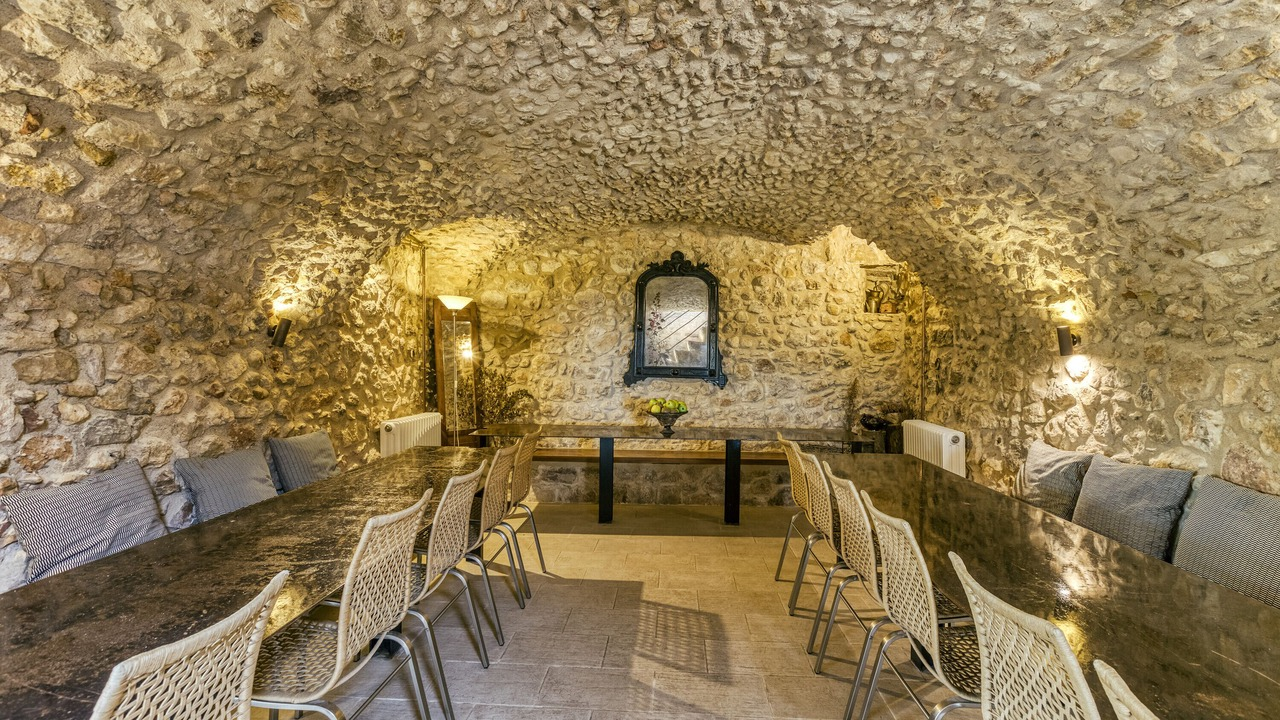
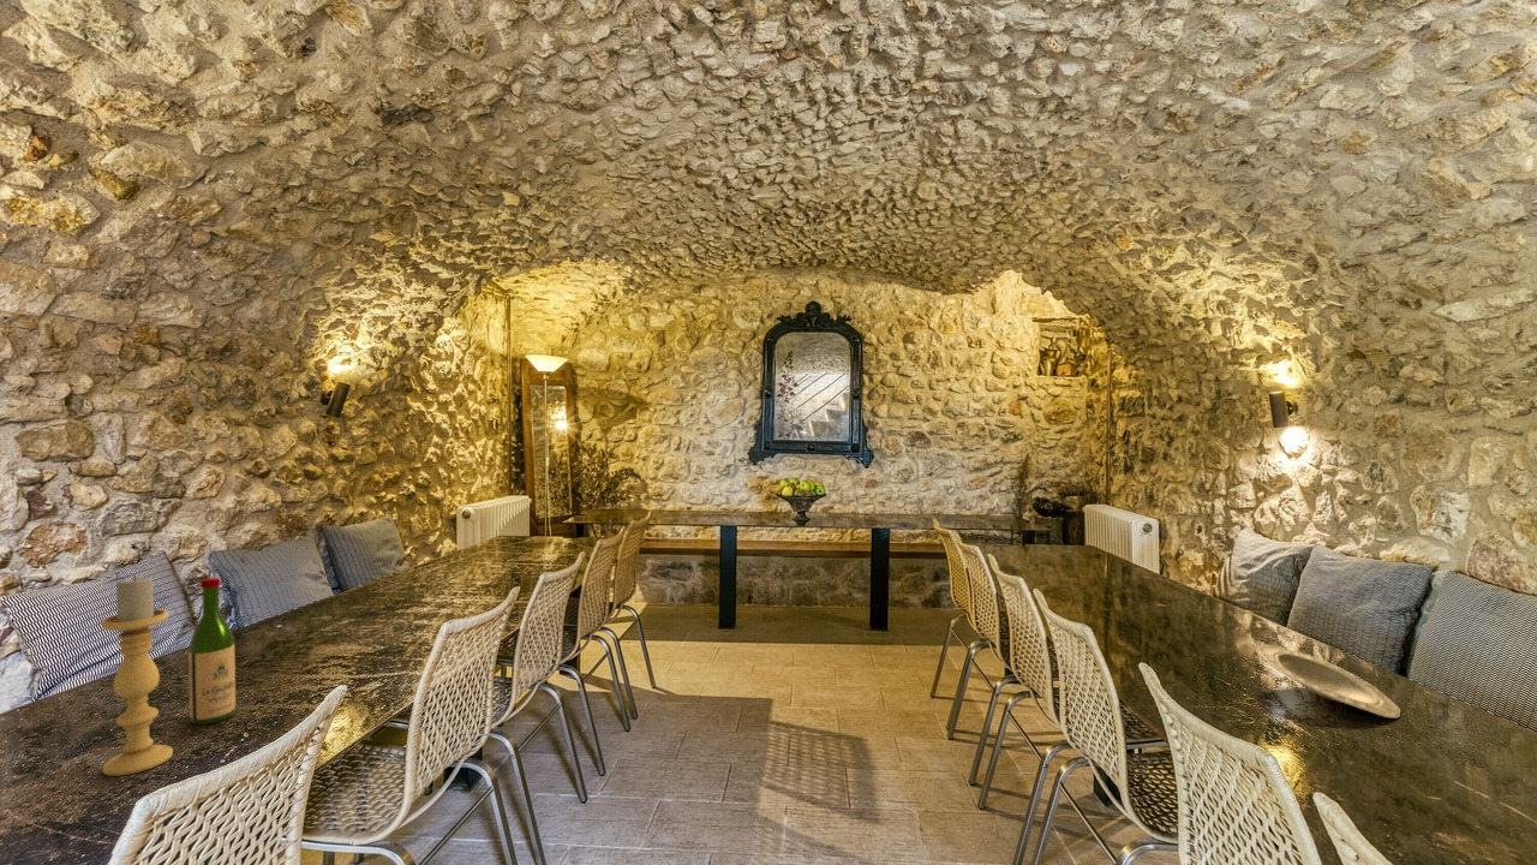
+ plate [1256,644,1401,720]
+ candle holder [100,574,174,777]
+ wine bottle [187,577,237,726]
